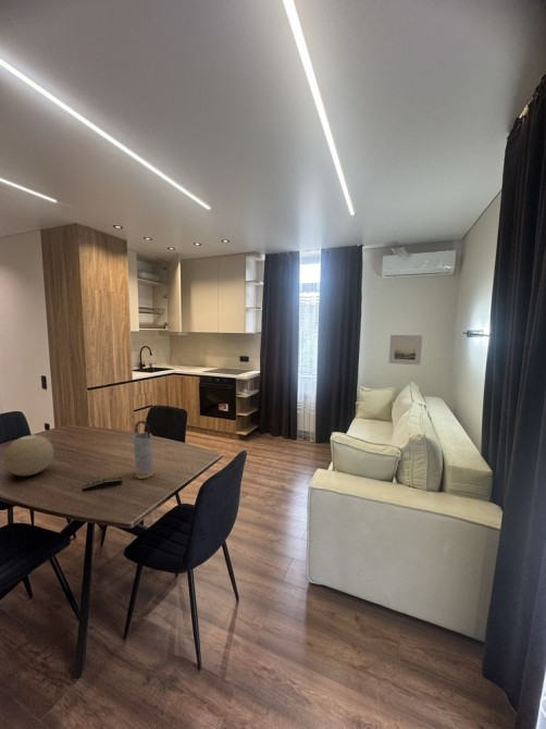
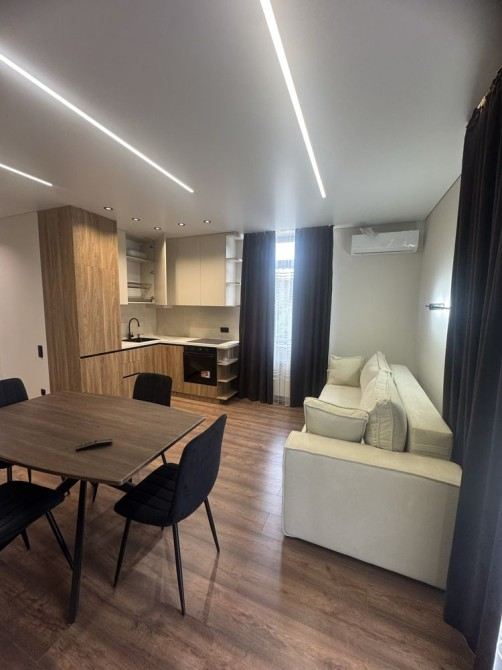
- vase [132,420,154,480]
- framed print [387,334,423,366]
- decorative orb [2,434,54,477]
